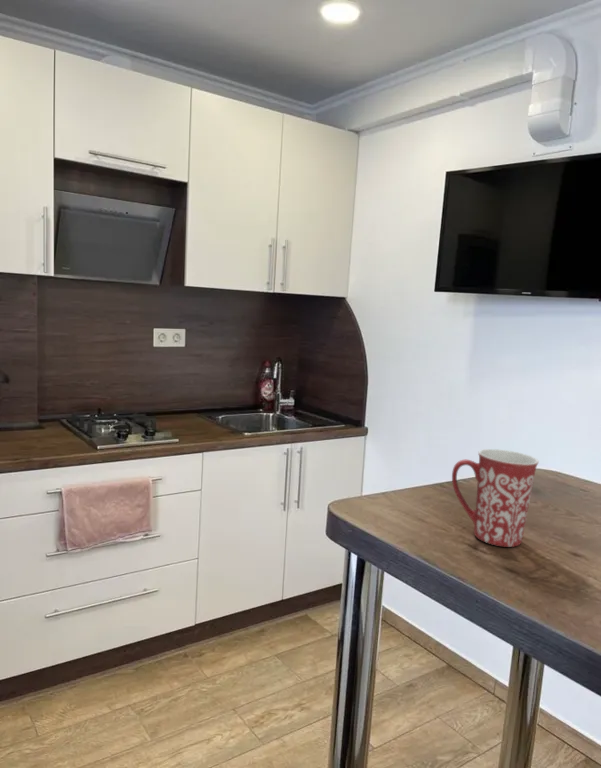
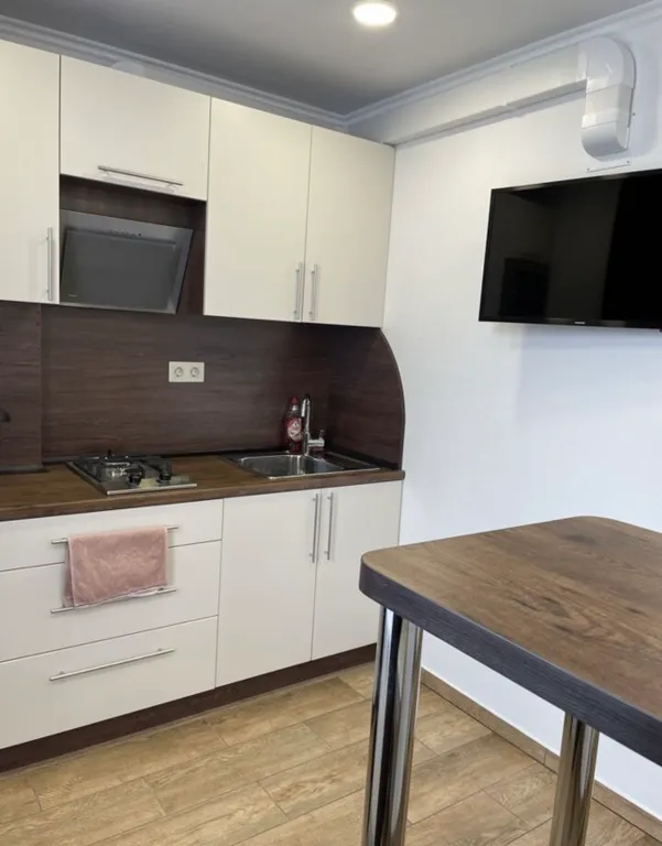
- mug [451,448,540,548]
